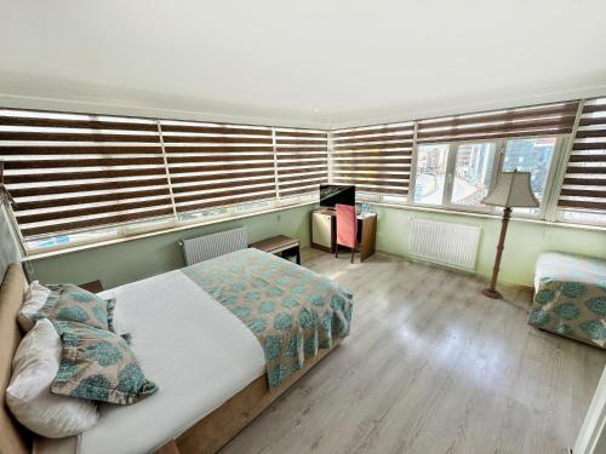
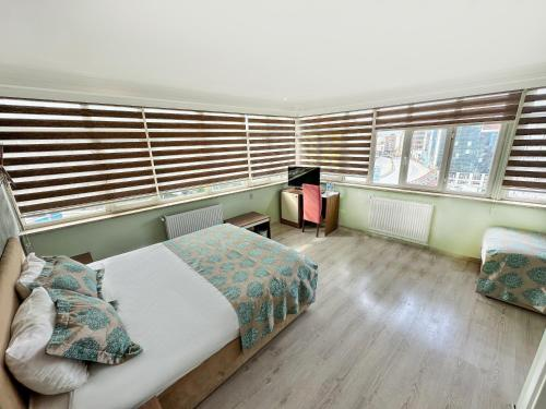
- floor lamp [479,167,542,299]
